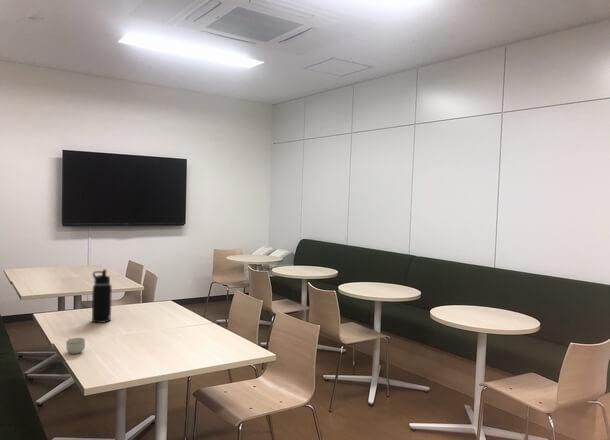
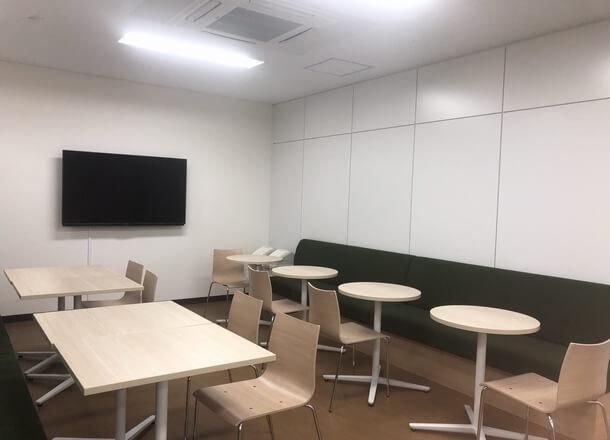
- cup [65,337,86,355]
- water bottle [91,268,113,324]
